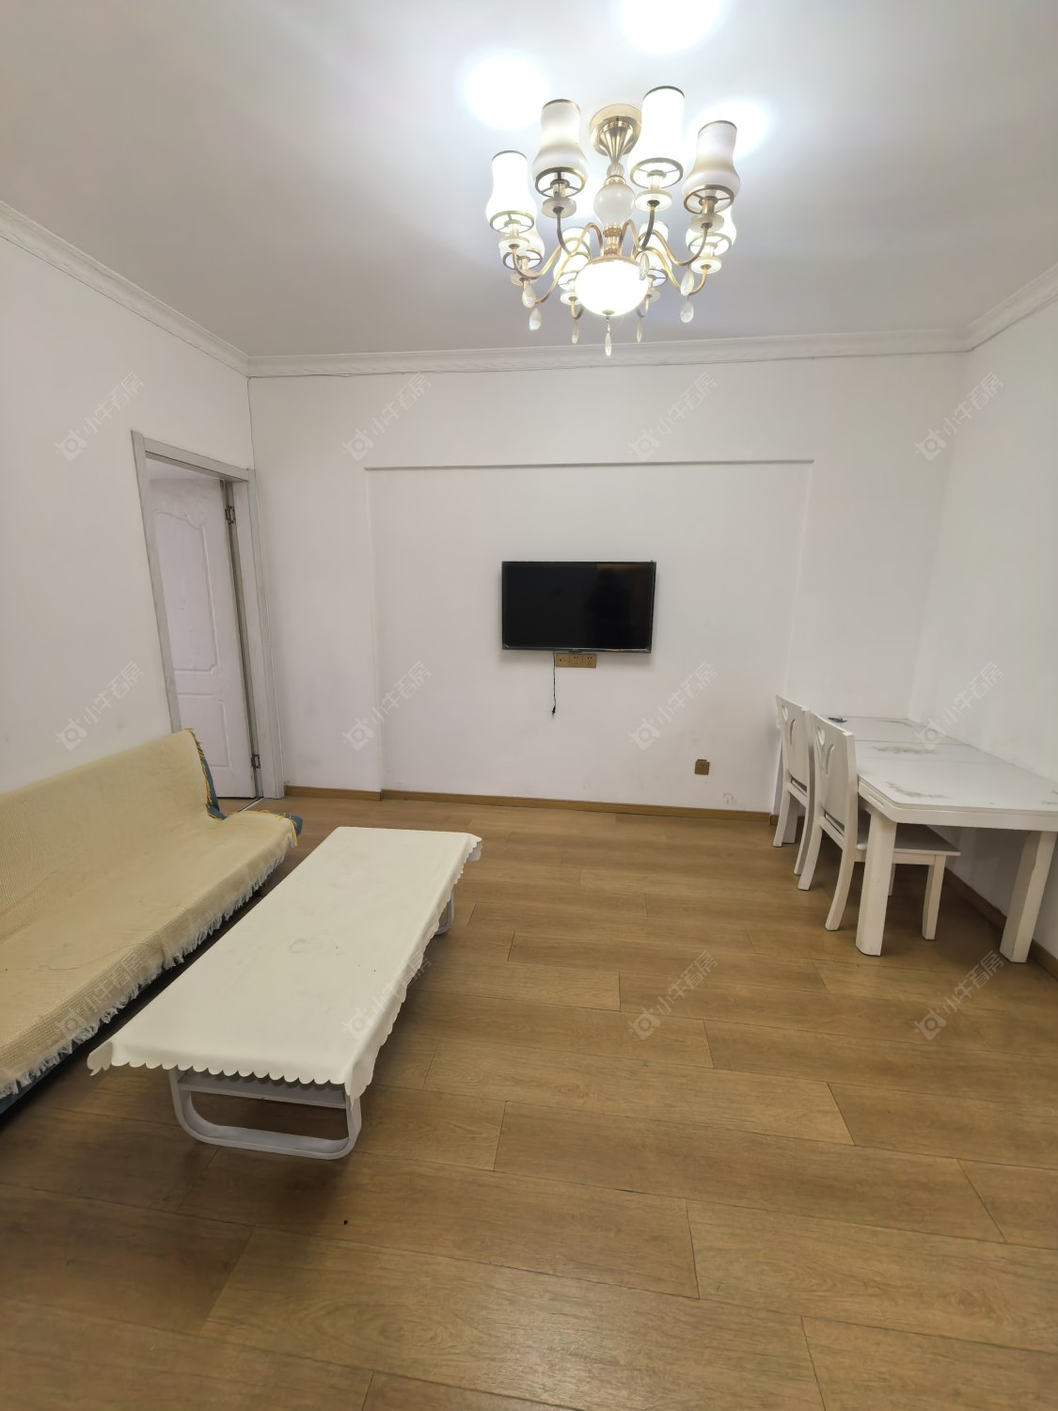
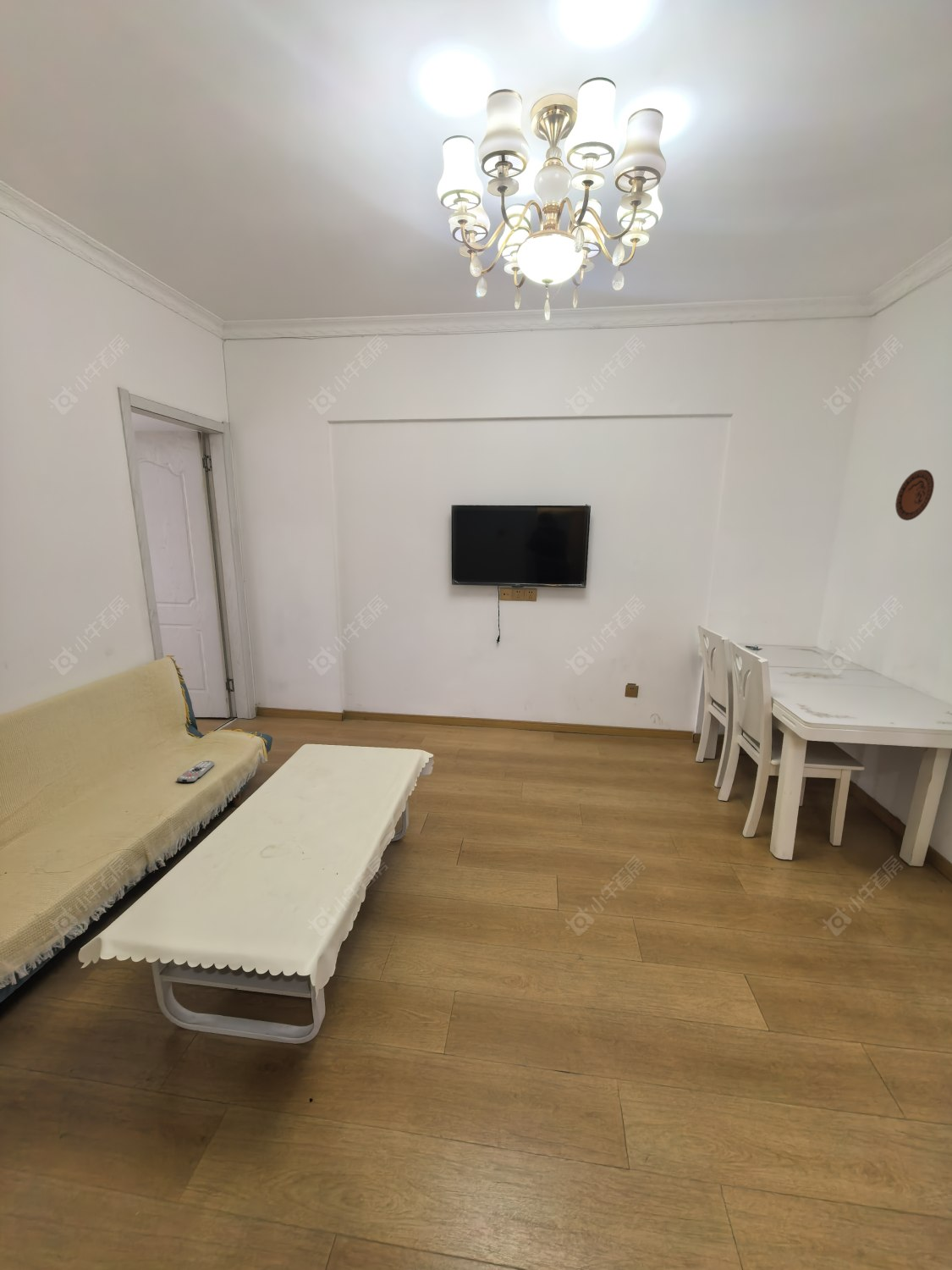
+ decorative plate [894,469,935,522]
+ remote control [176,760,215,783]
